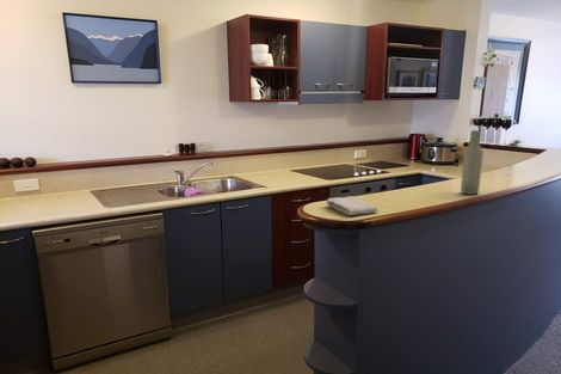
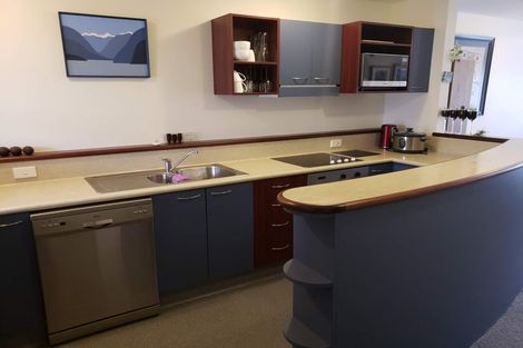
- washcloth [325,195,378,216]
- bottle [460,129,485,196]
